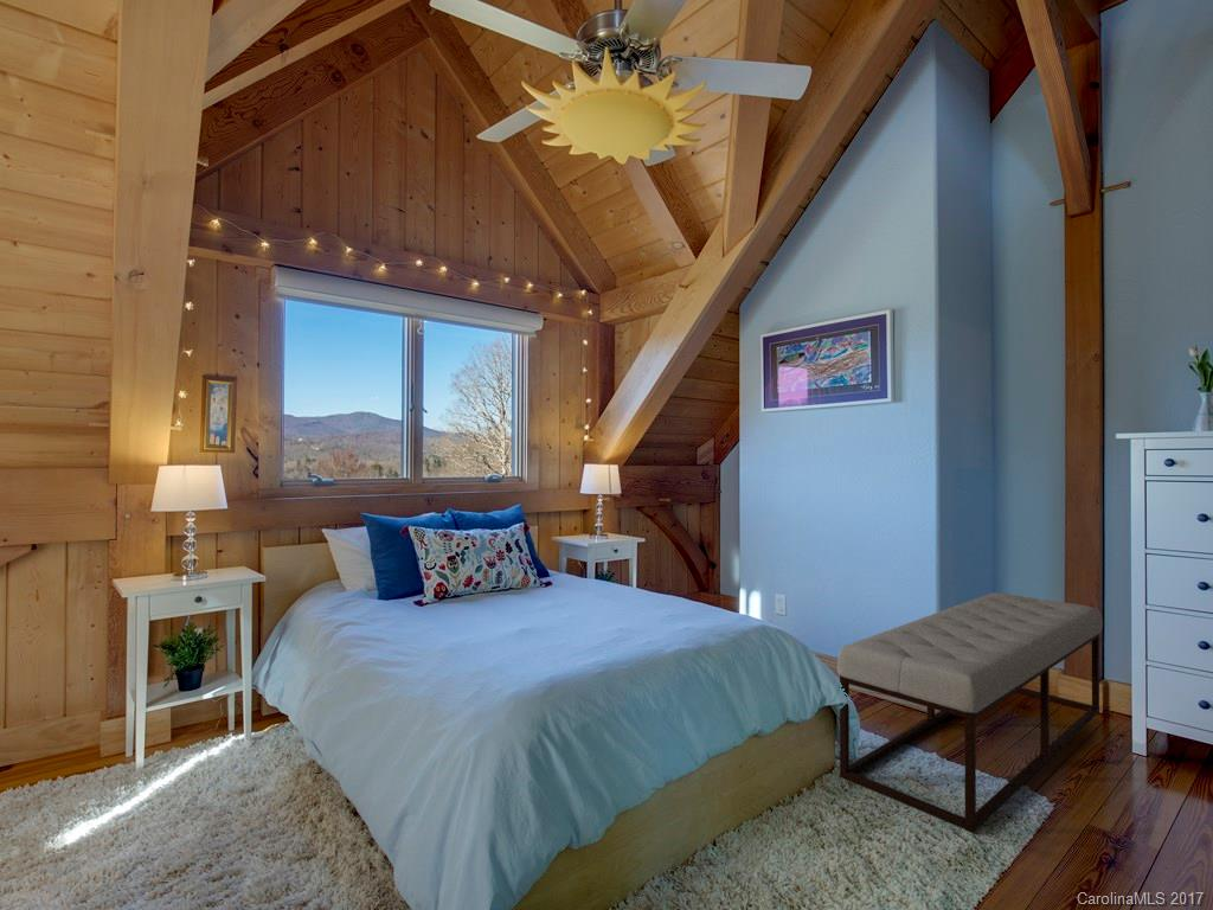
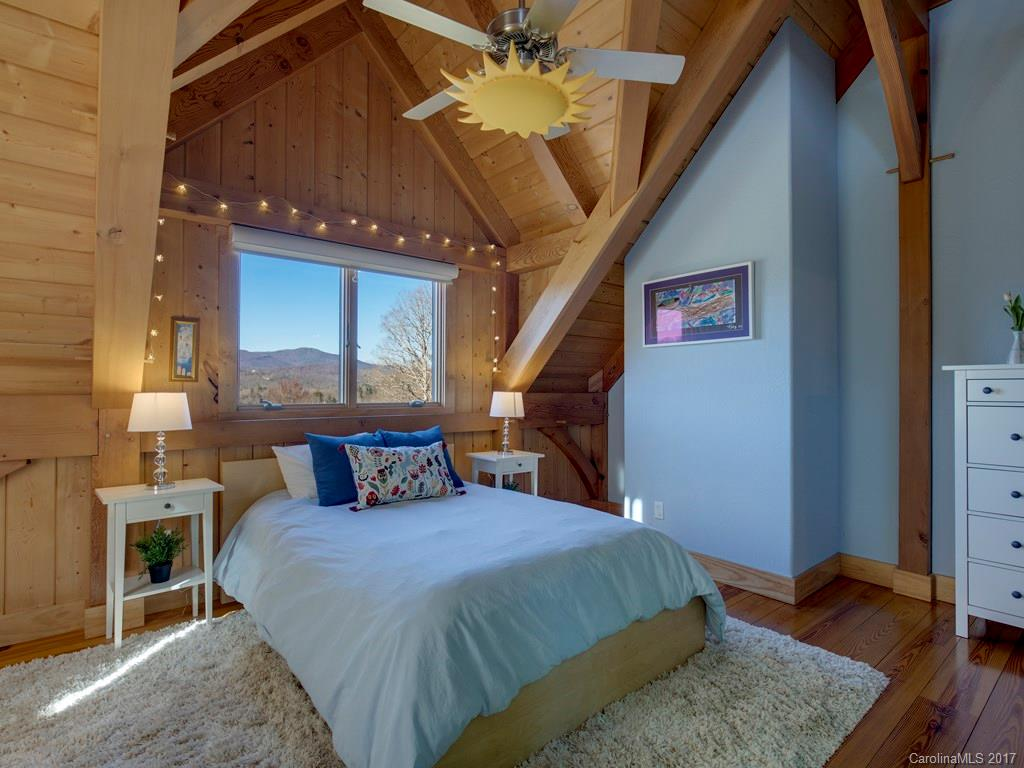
- bench [836,591,1104,834]
